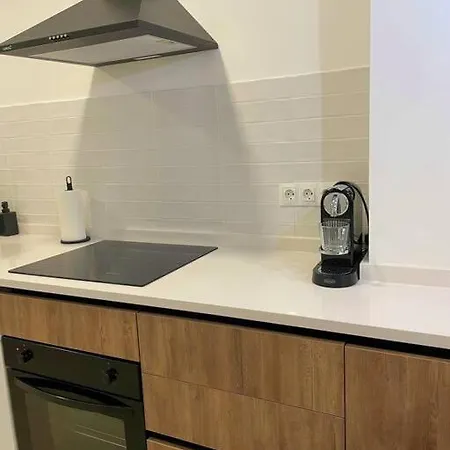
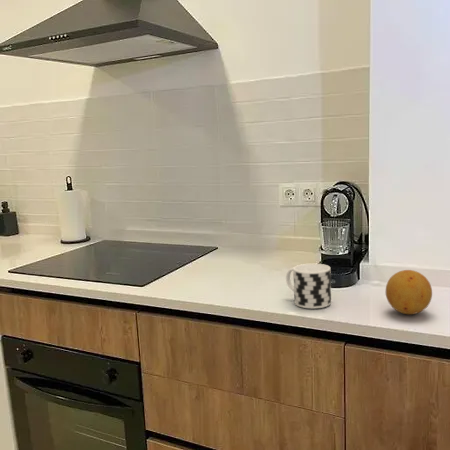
+ fruit [385,269,433,315]
+ cup [285,263,332,309]
